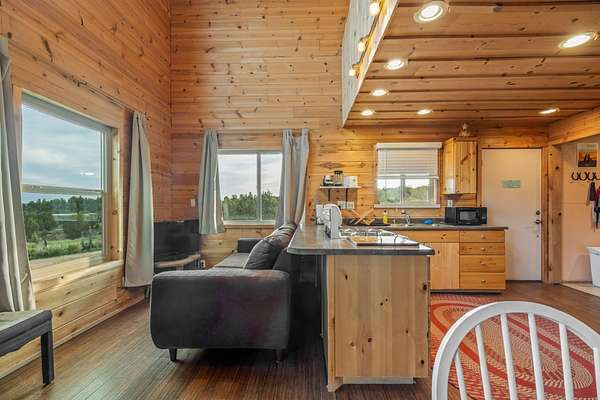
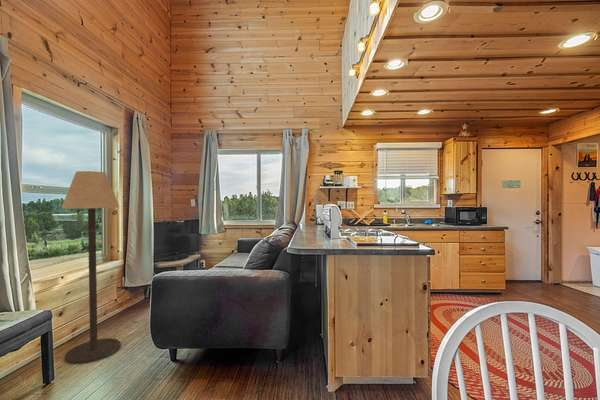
+ floor lamp [60,170,121,365]
